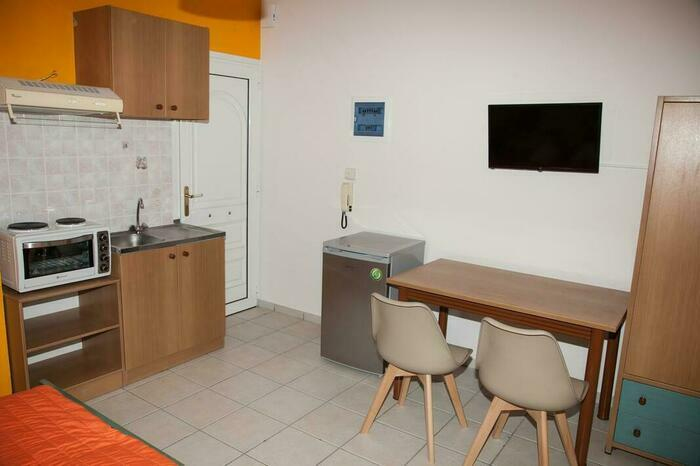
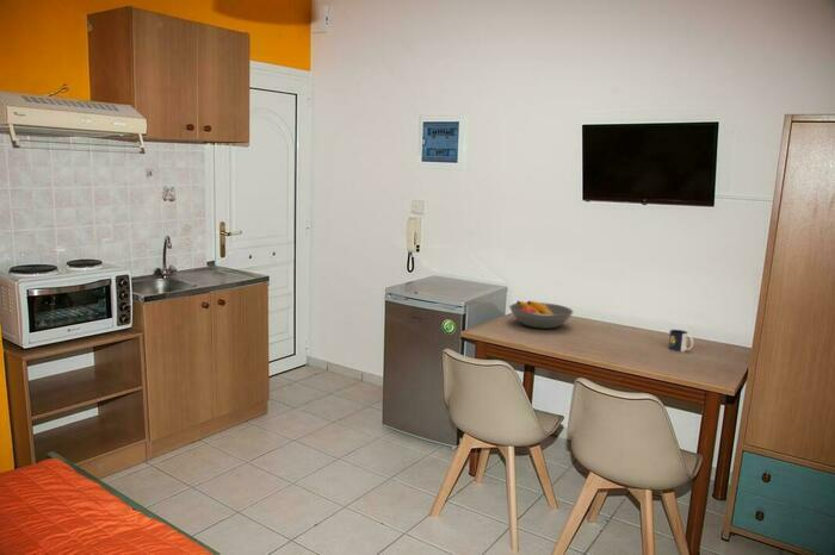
+ fruit bowl [508,300,574,330]
+ mug [667,329,694,353]
